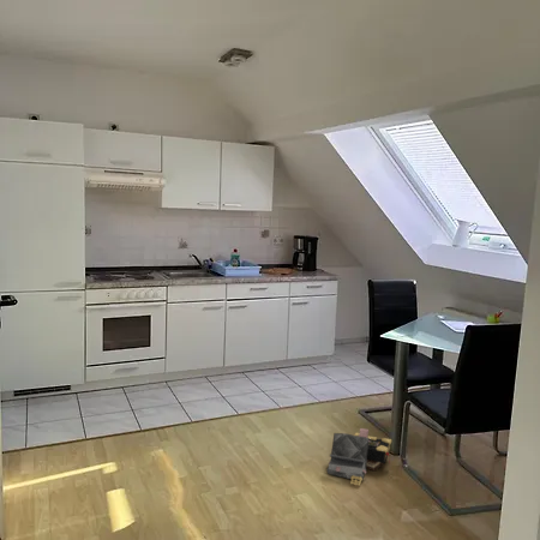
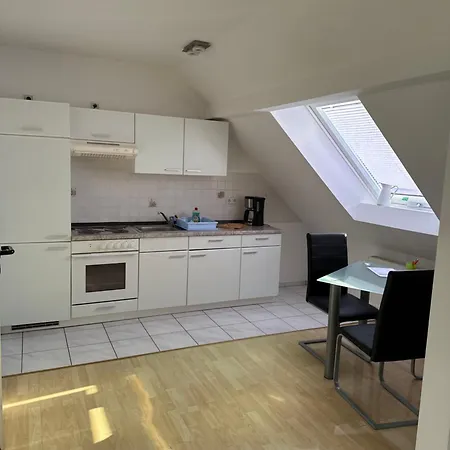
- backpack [325,427,392,487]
